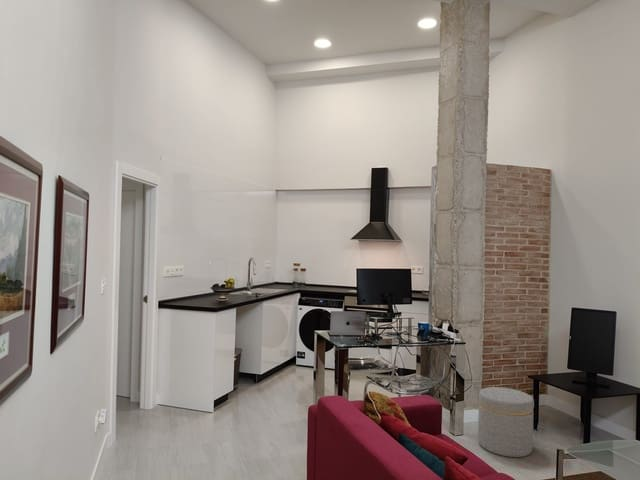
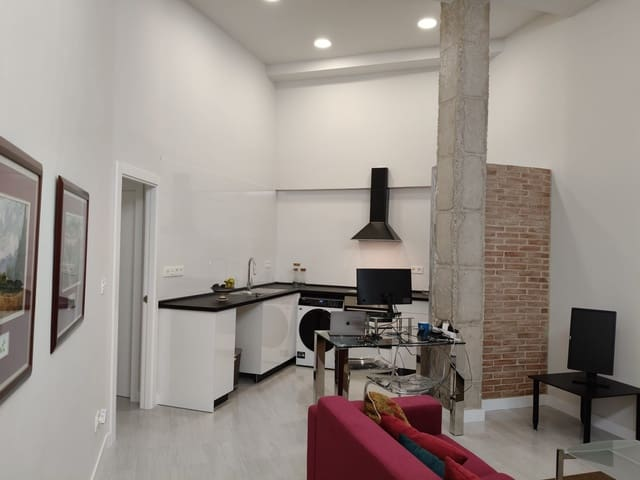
- ottoman [477,386,535,458]
